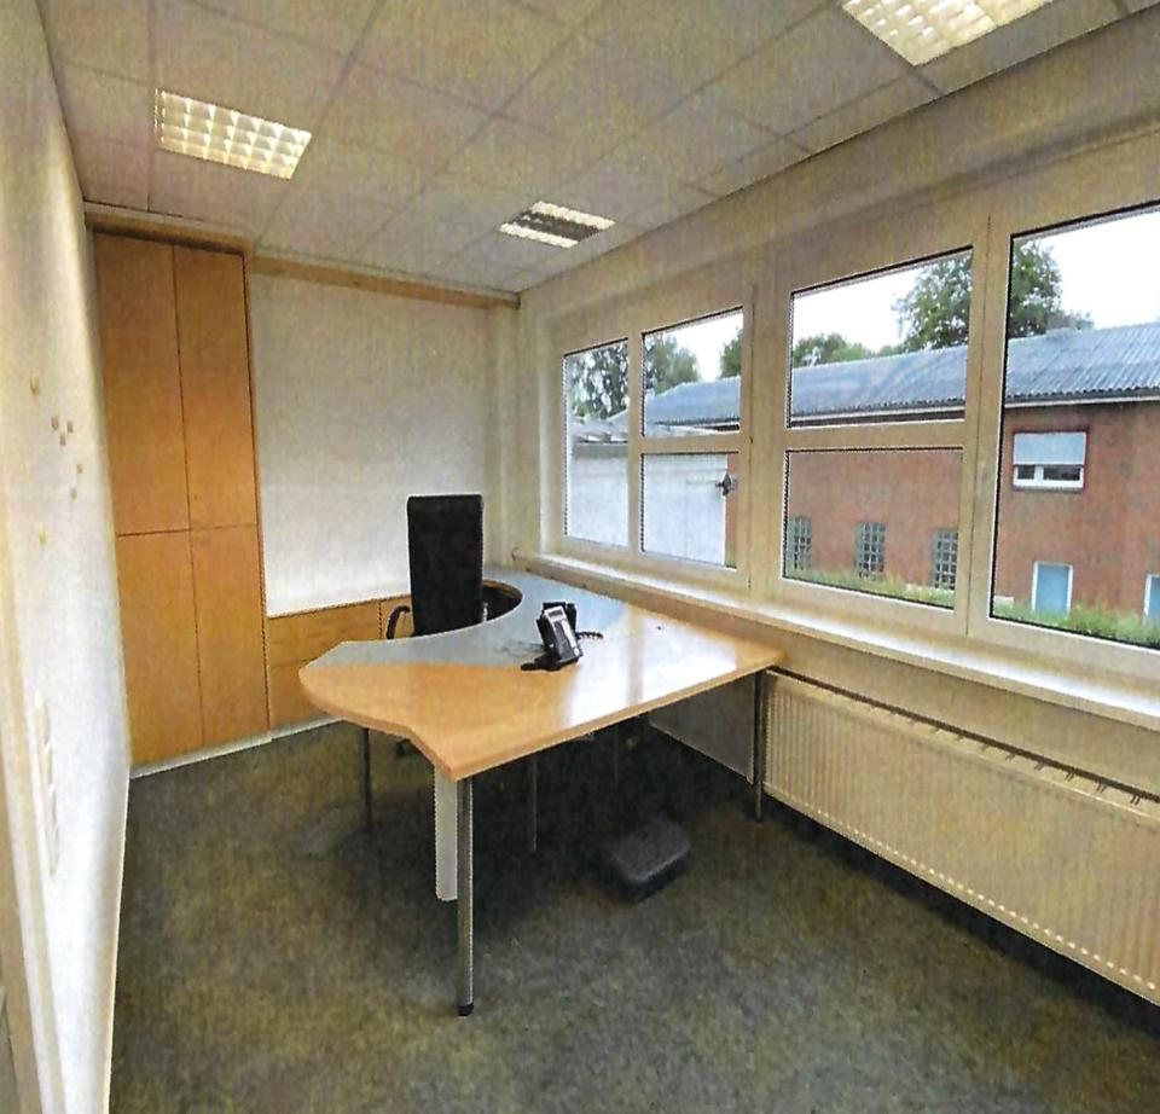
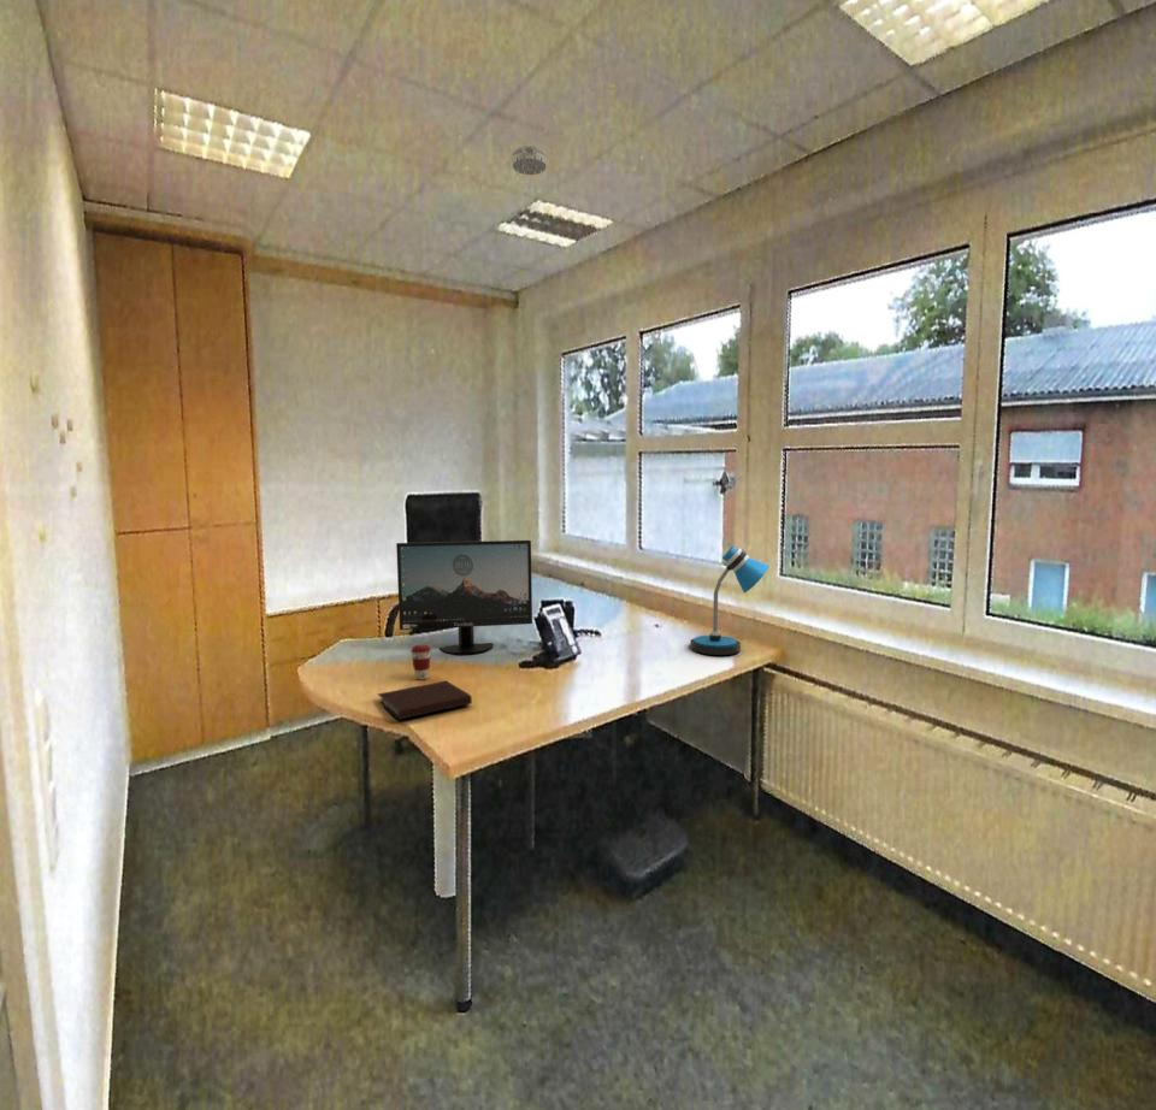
+ monitor [395,539,533,655]
+ coffee cup [409,644,432,680]
+ smoke detector [511,144,548,176]
+ notebook [376,679,473,721]
+ desk lamp [689,545,771,656]
